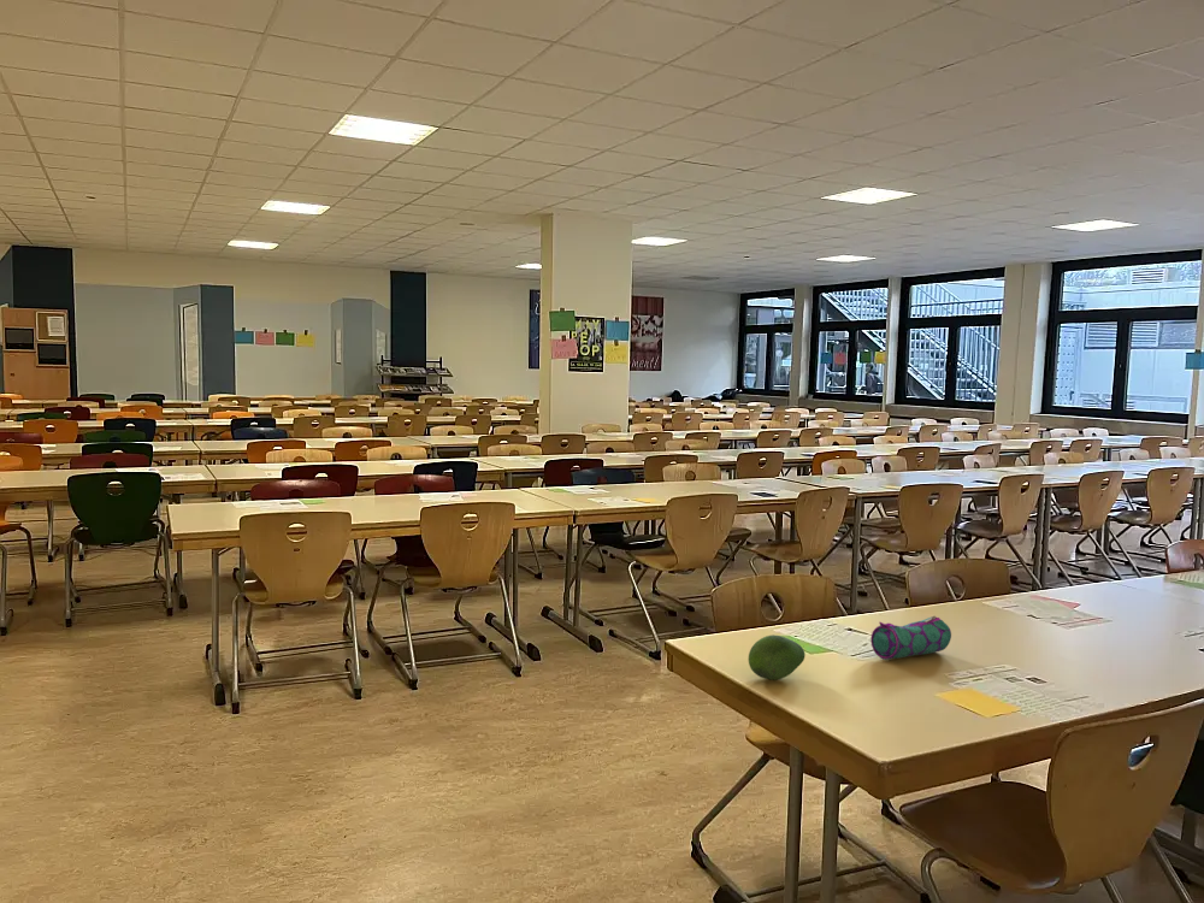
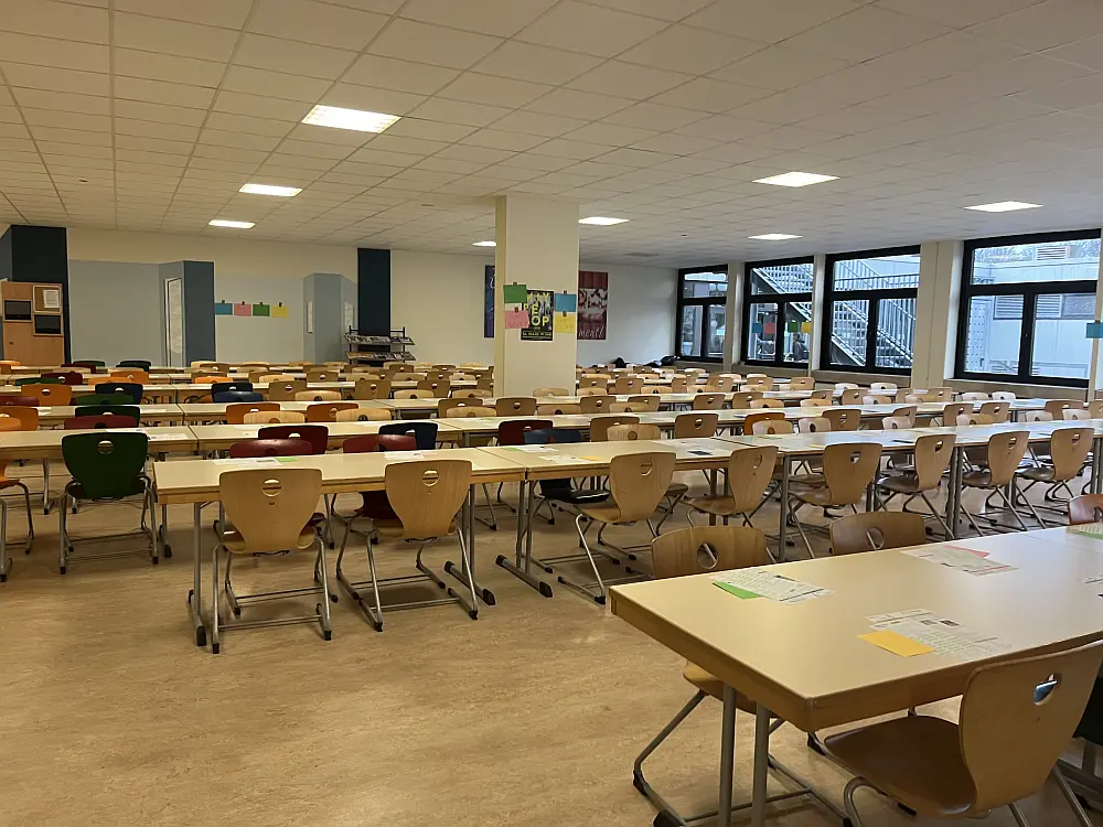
- fruit [748,633,807,681]
- pencil case [869,615,952,661]
